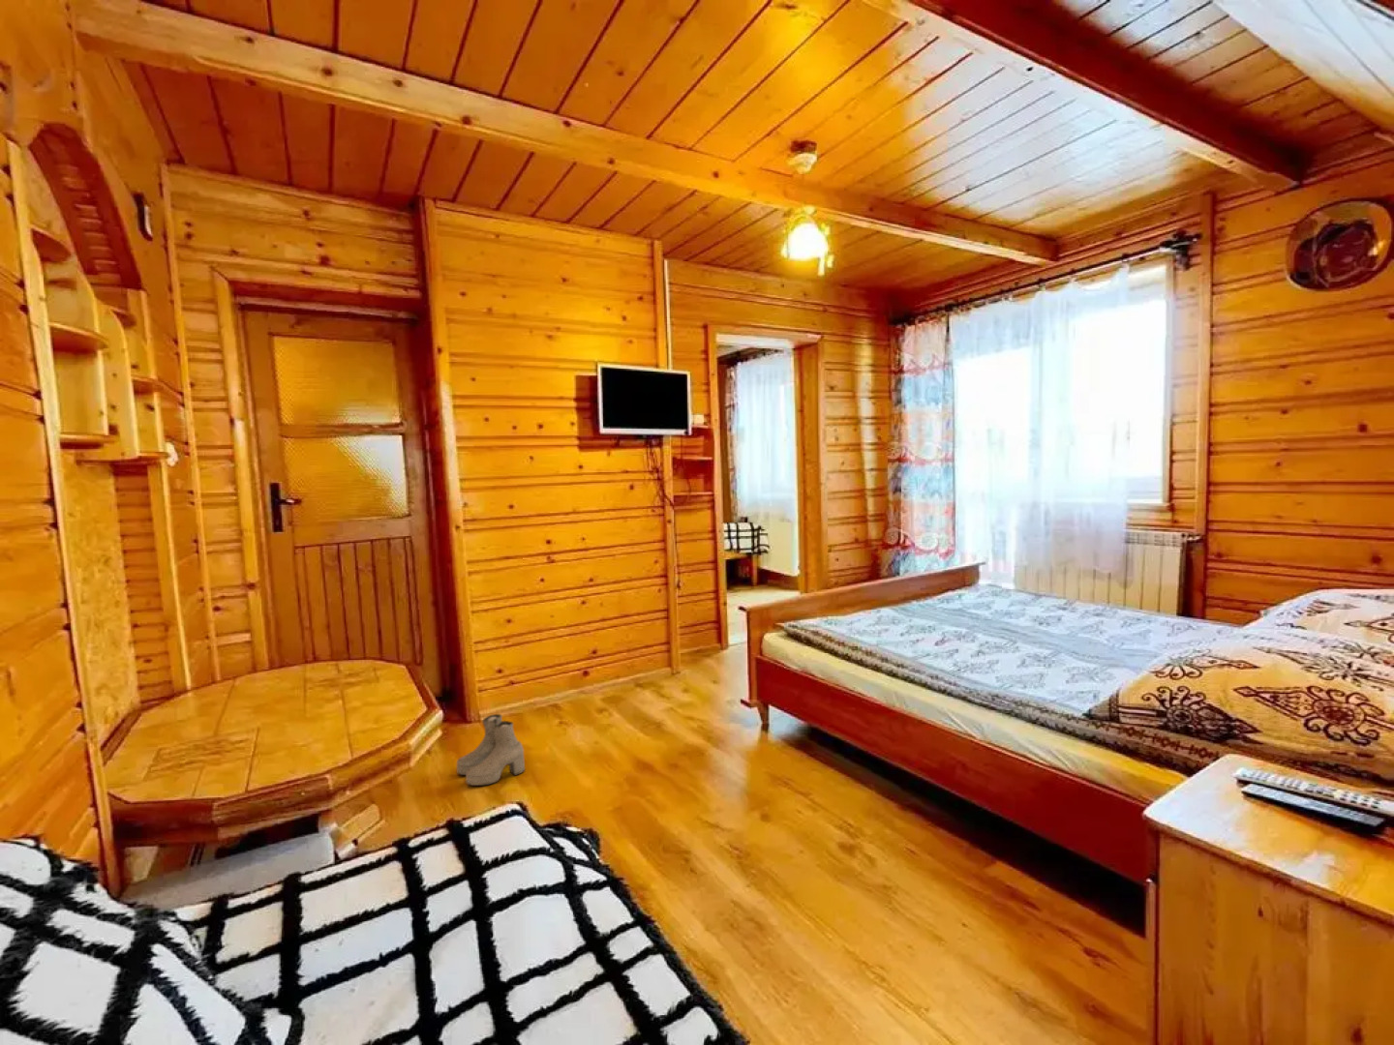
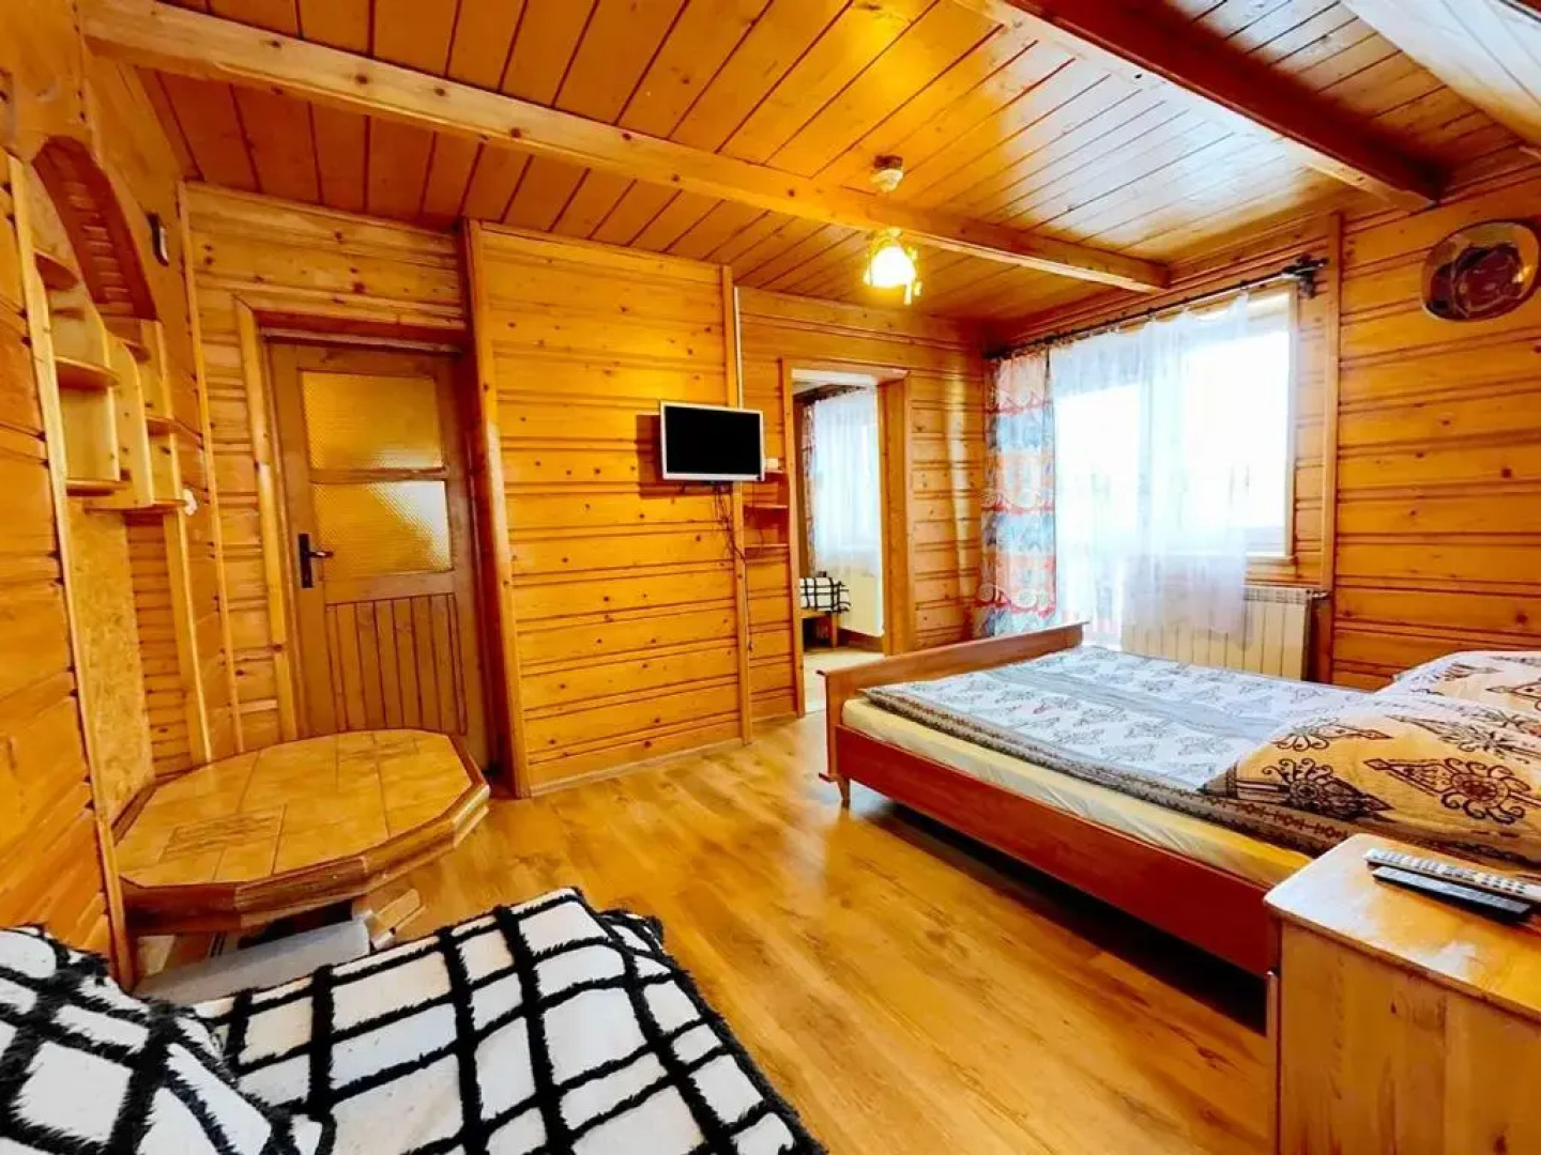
- boots [456,713,526,787]
